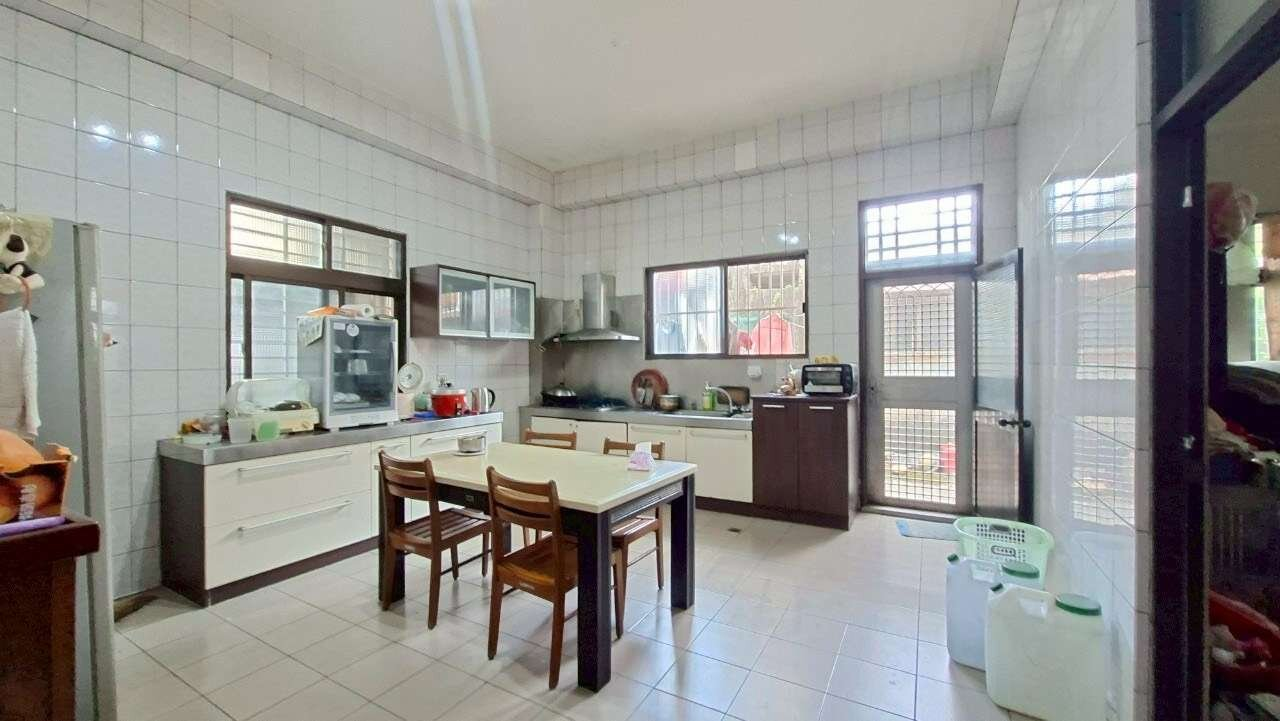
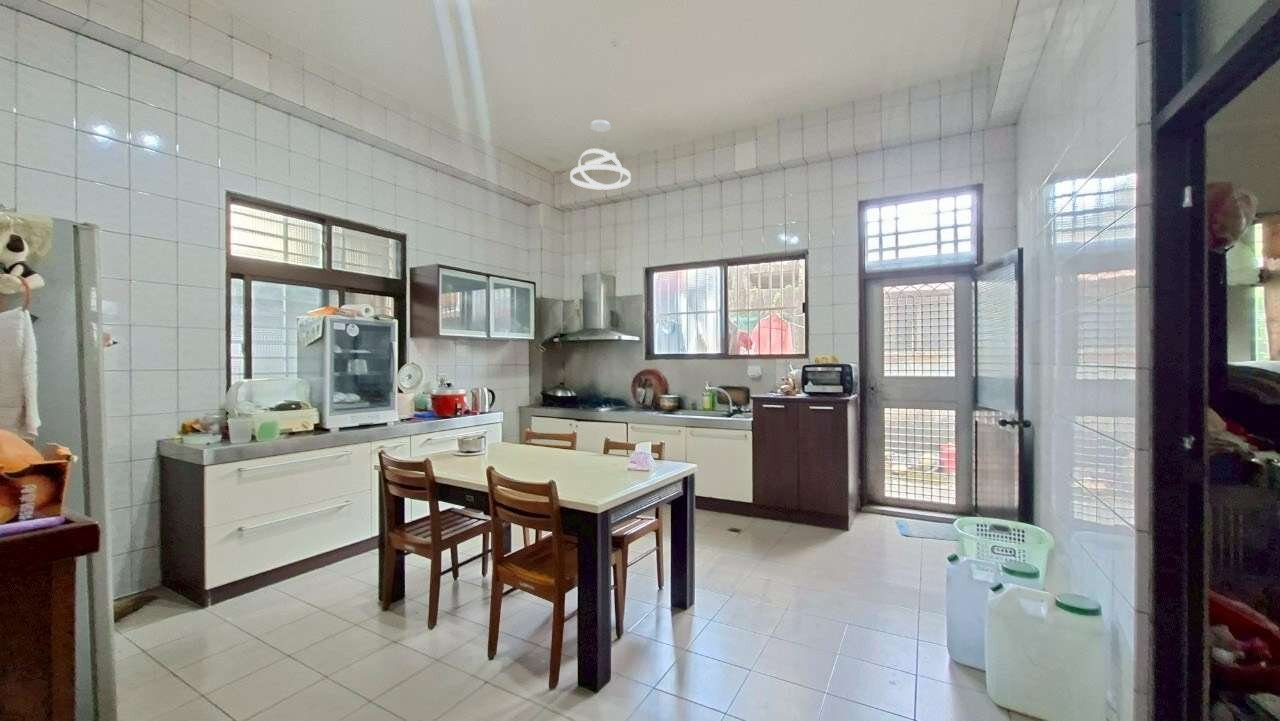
+ pendant light [569,119,632,191]
